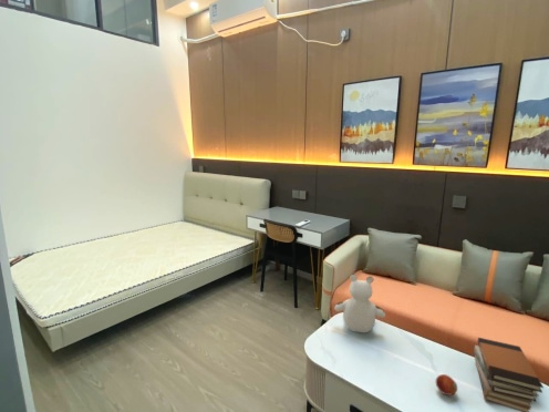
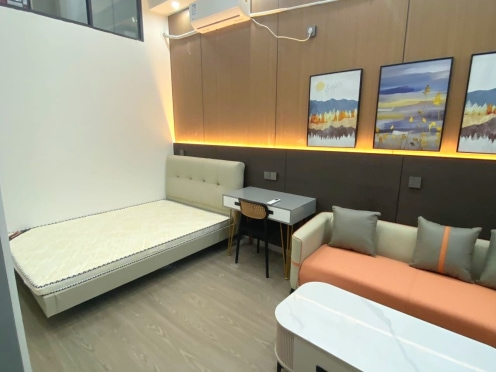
- stuffed animal [333,274,386,333]
- book stack [474,337,545,412]
- fruit [435,373,458,396]
